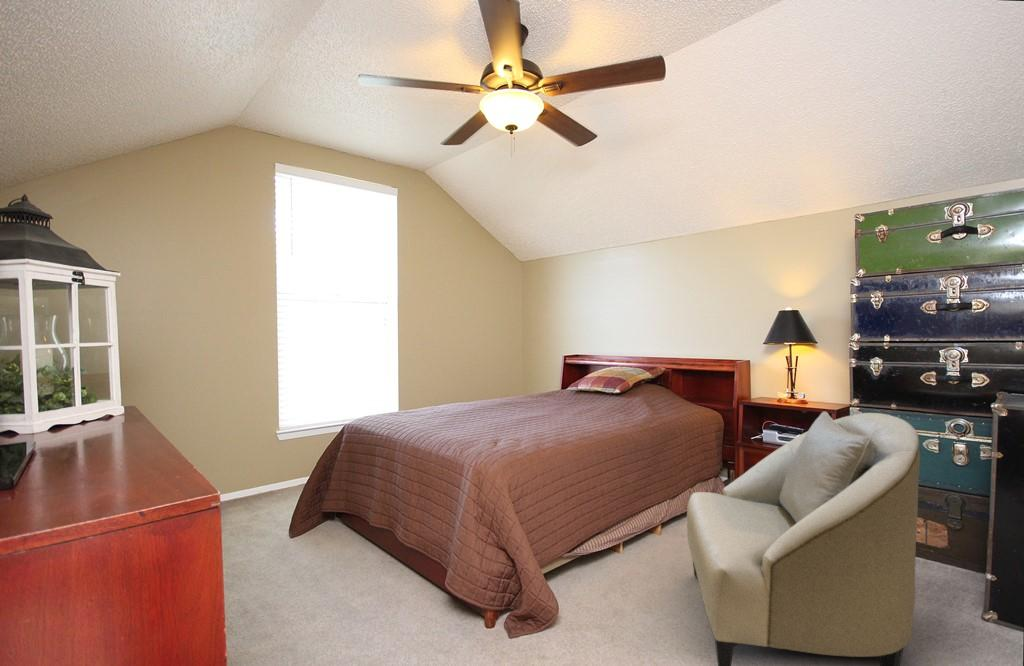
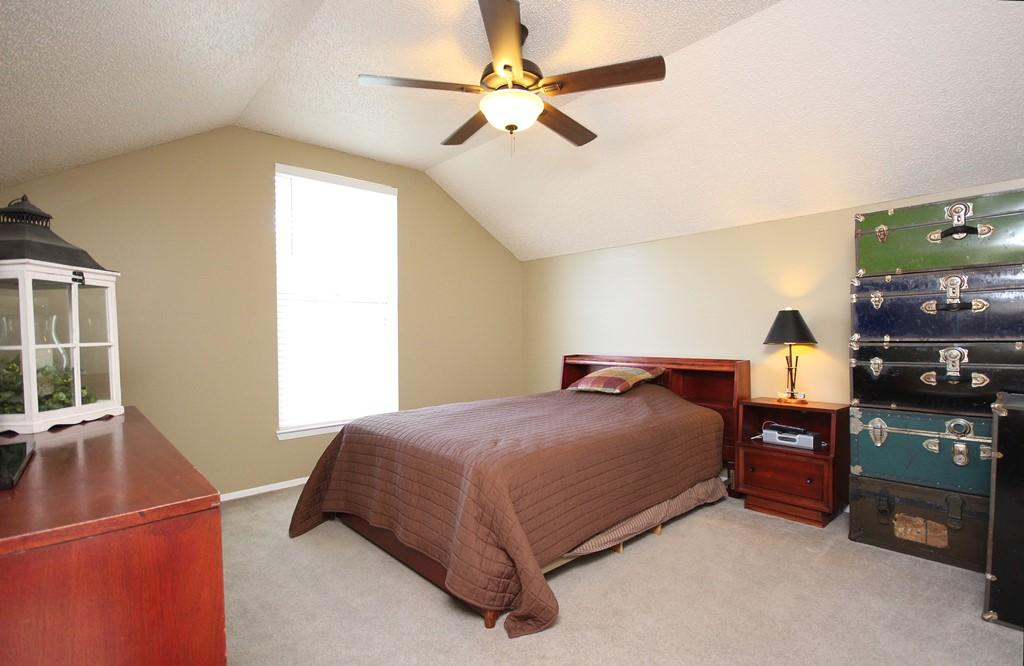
- armchair [686,411,921,666]
